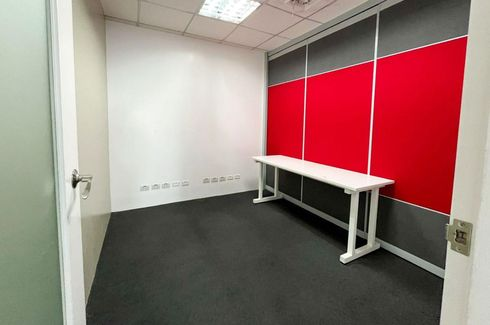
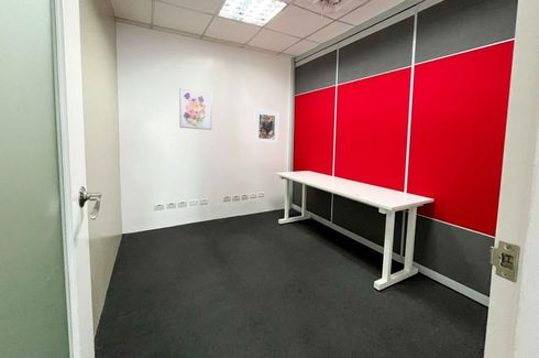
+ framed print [253,108,279,145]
+ wall art [178,87,212,131]
